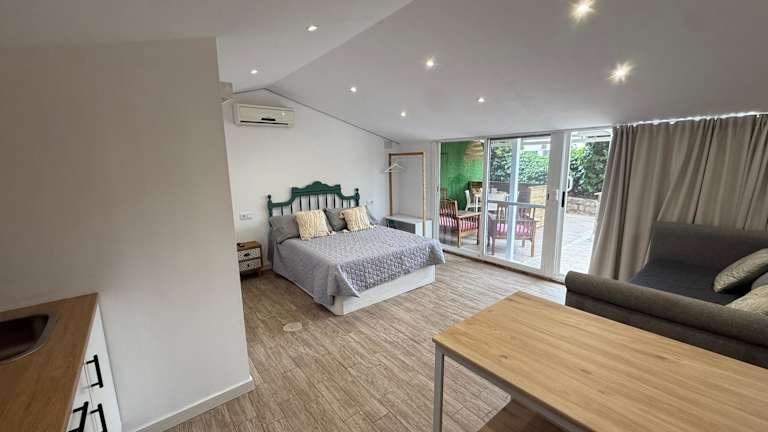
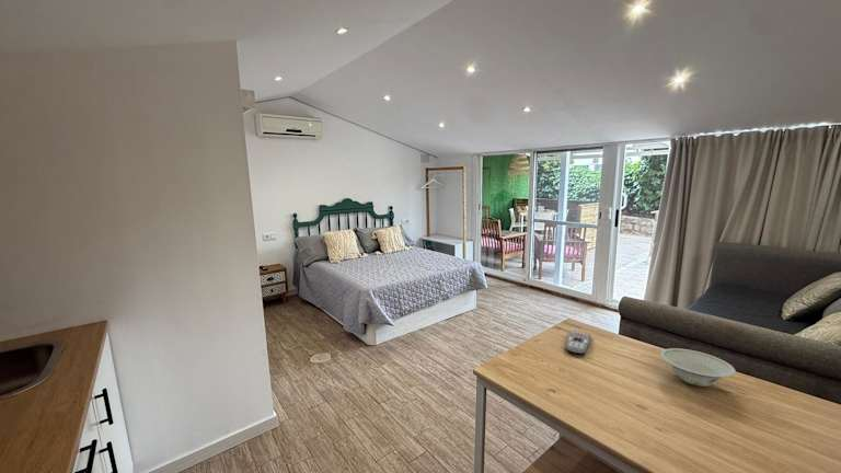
+ remote control [564,330,592,355]
+ bowl [659,347,737,388]
